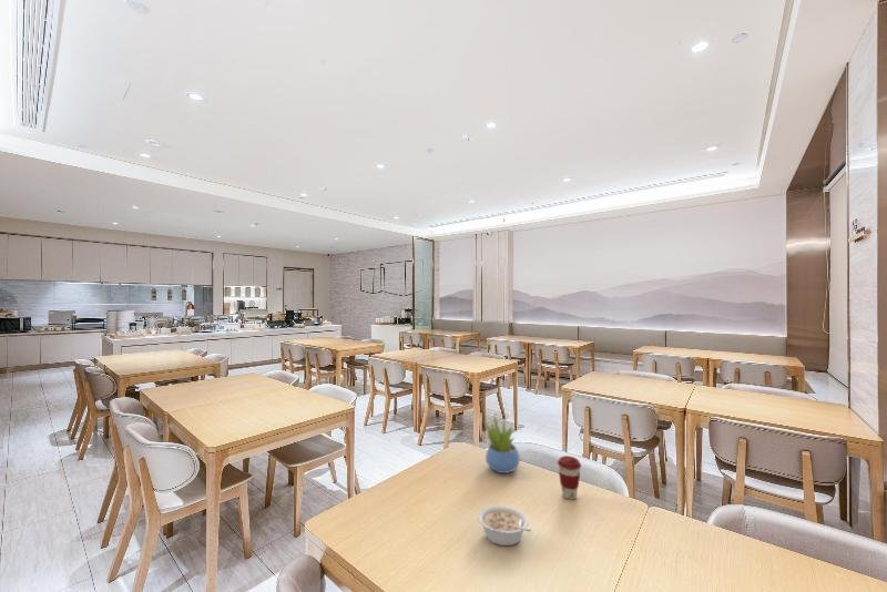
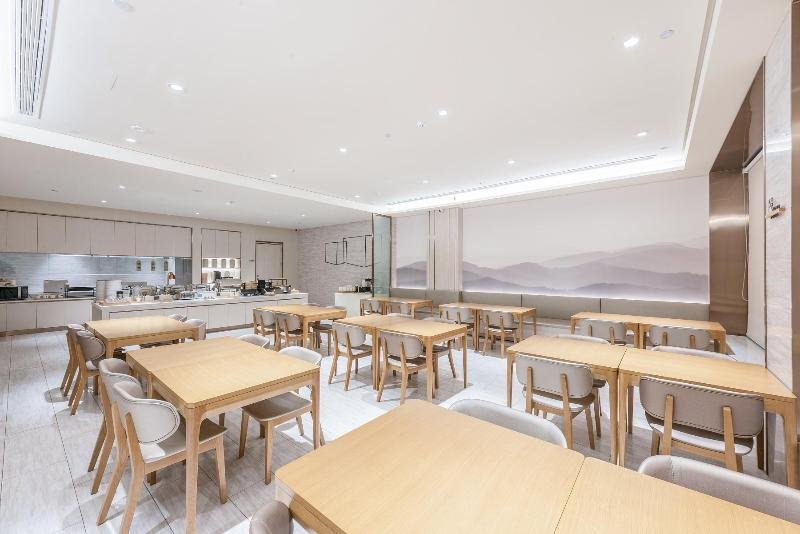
- legume [477,504,533,547]
- coffee cup [557,455,582,500]
- succulent plant [482,412,521,474]
